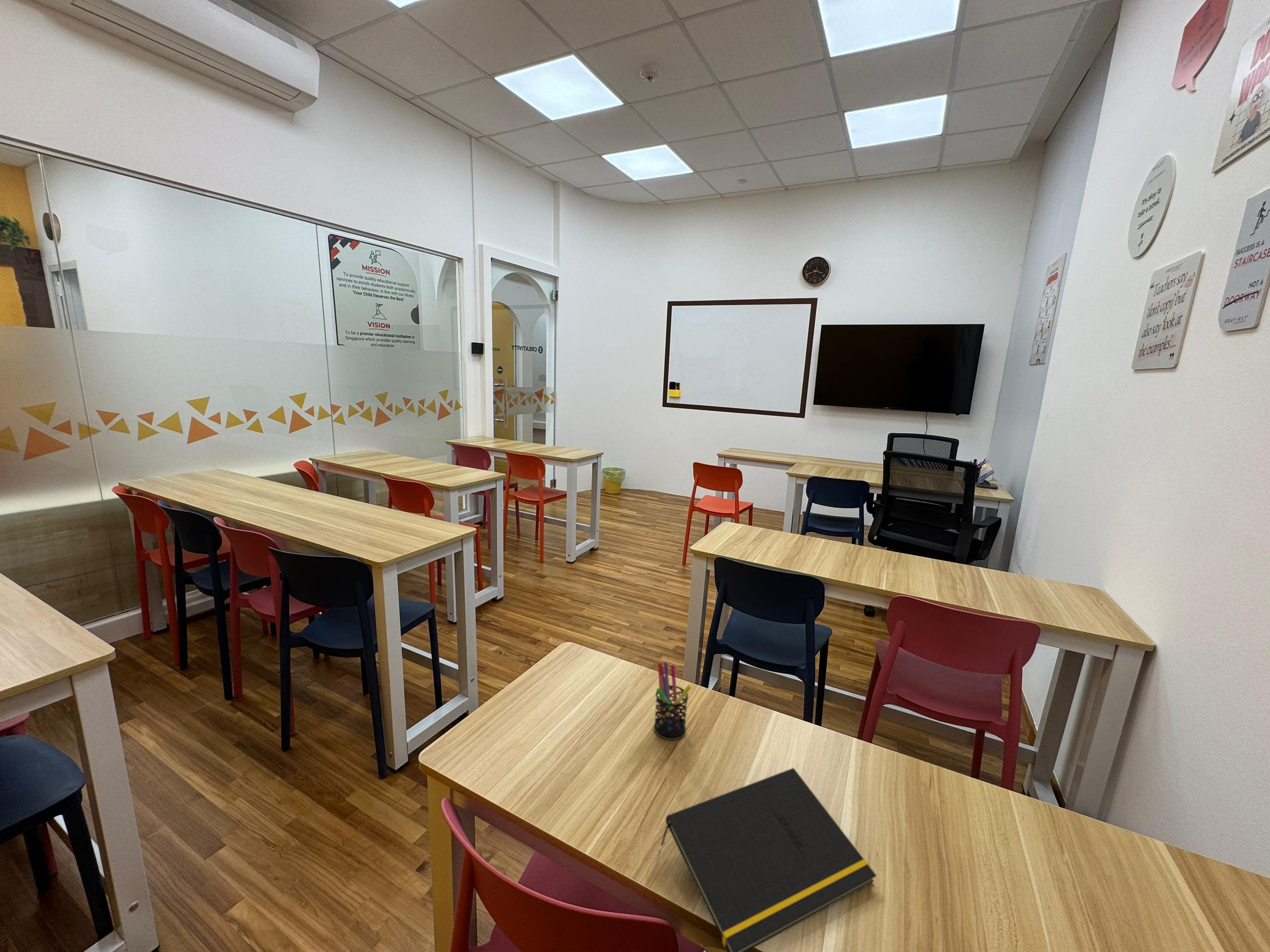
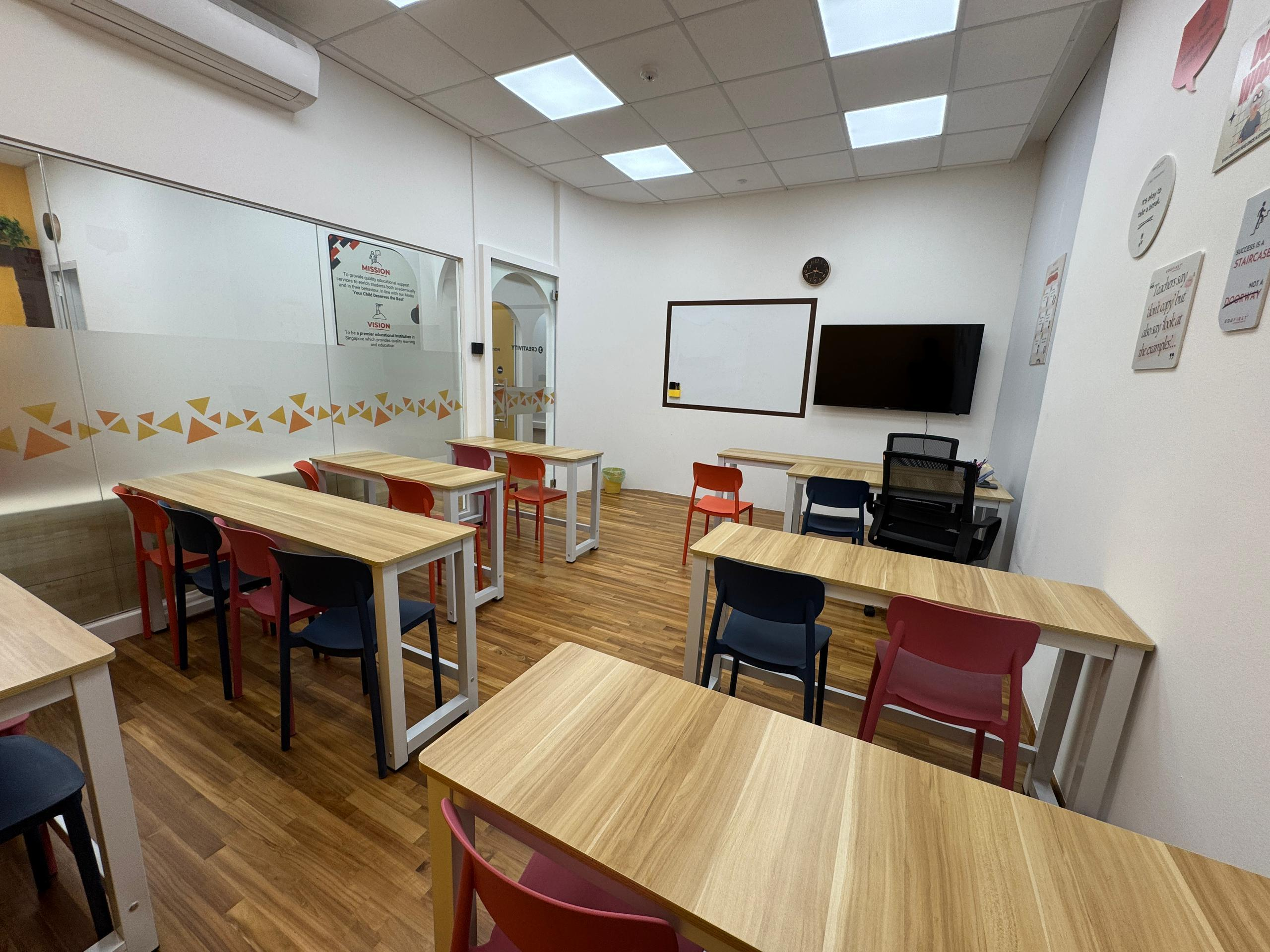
- pen holder [653,661,693,740]
- notepad [660,767,877,952]
